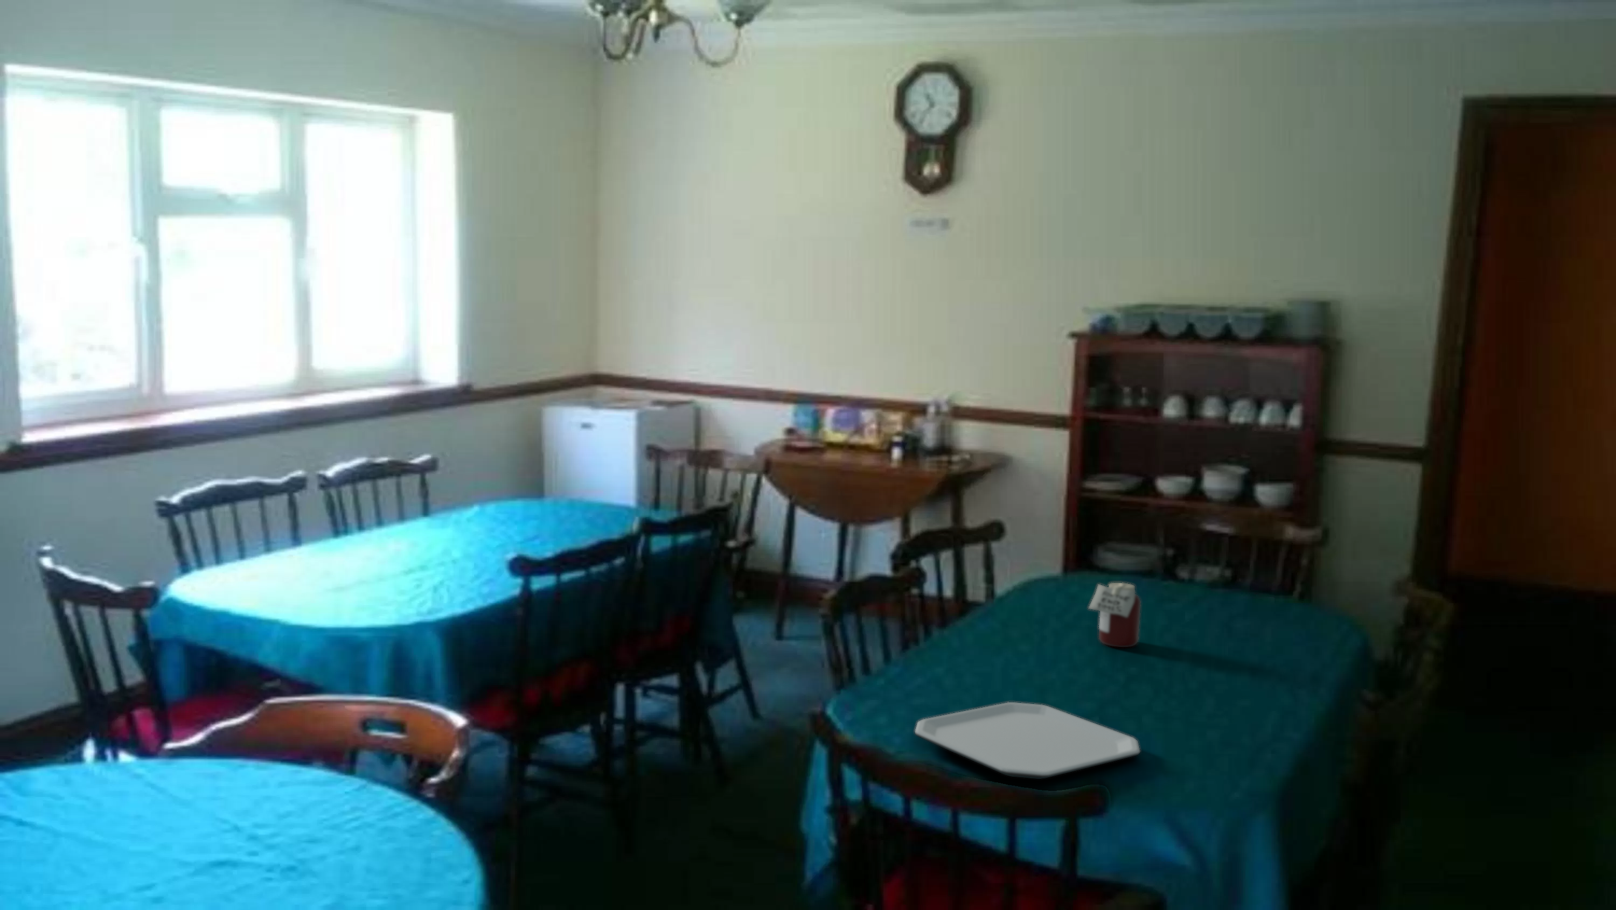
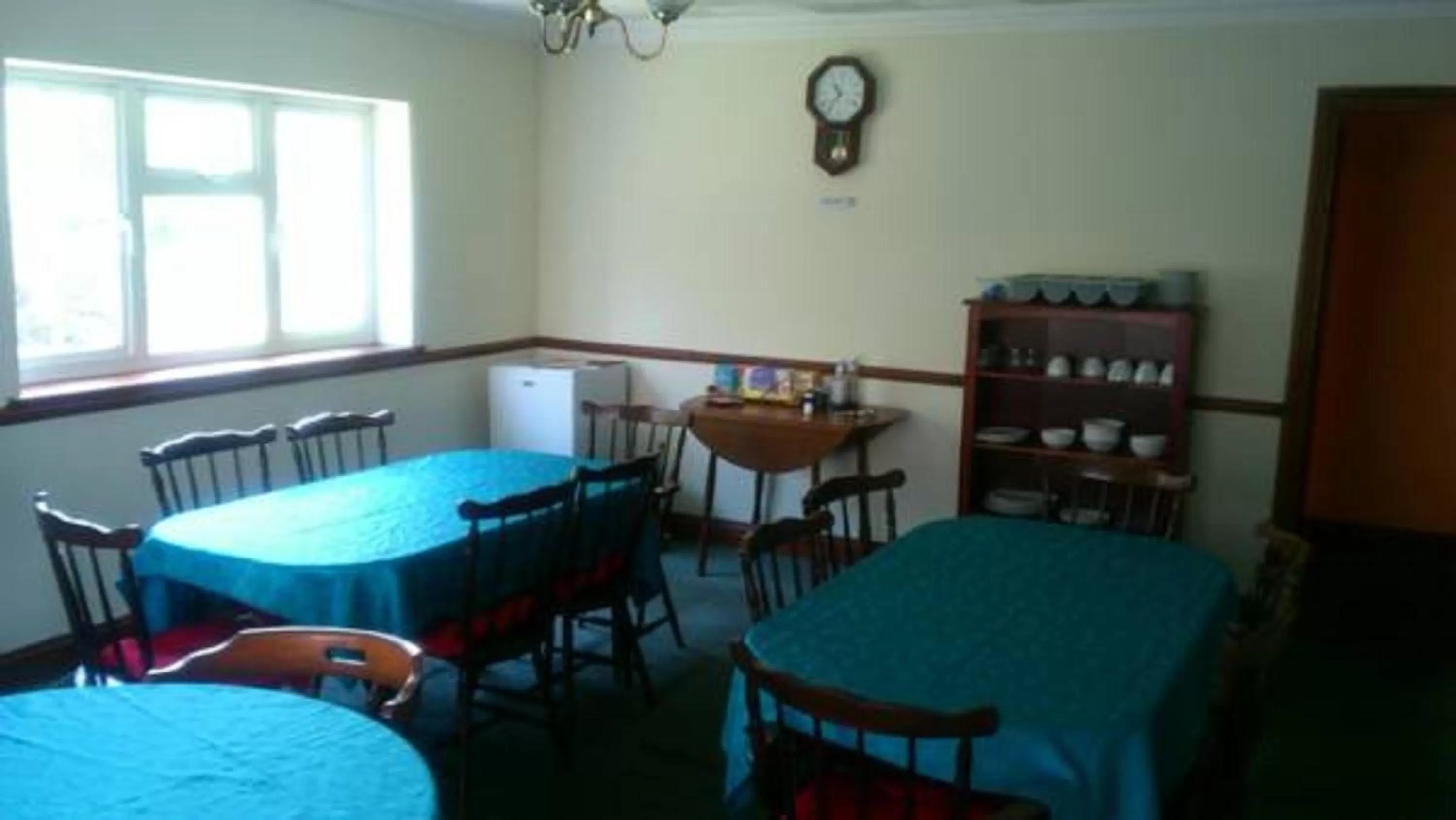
- jar [1088,583,1141,648]
- plate [915,701,1141,780]
